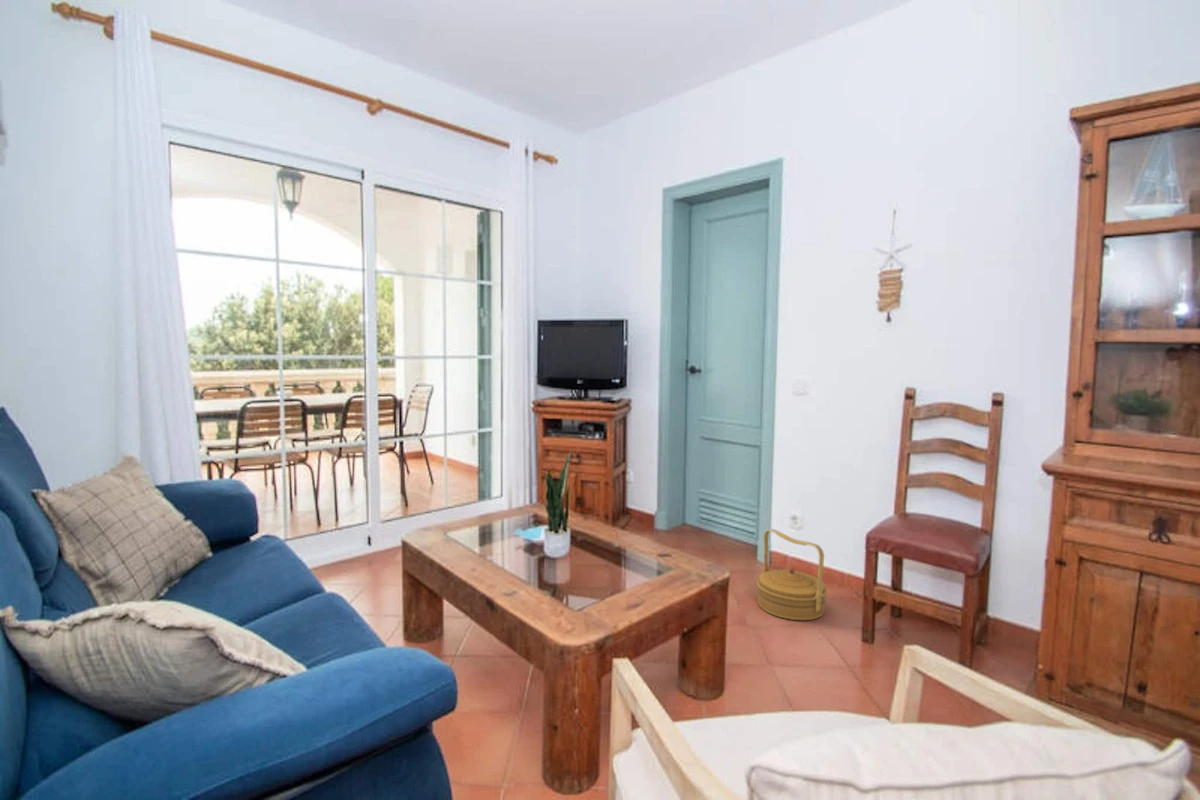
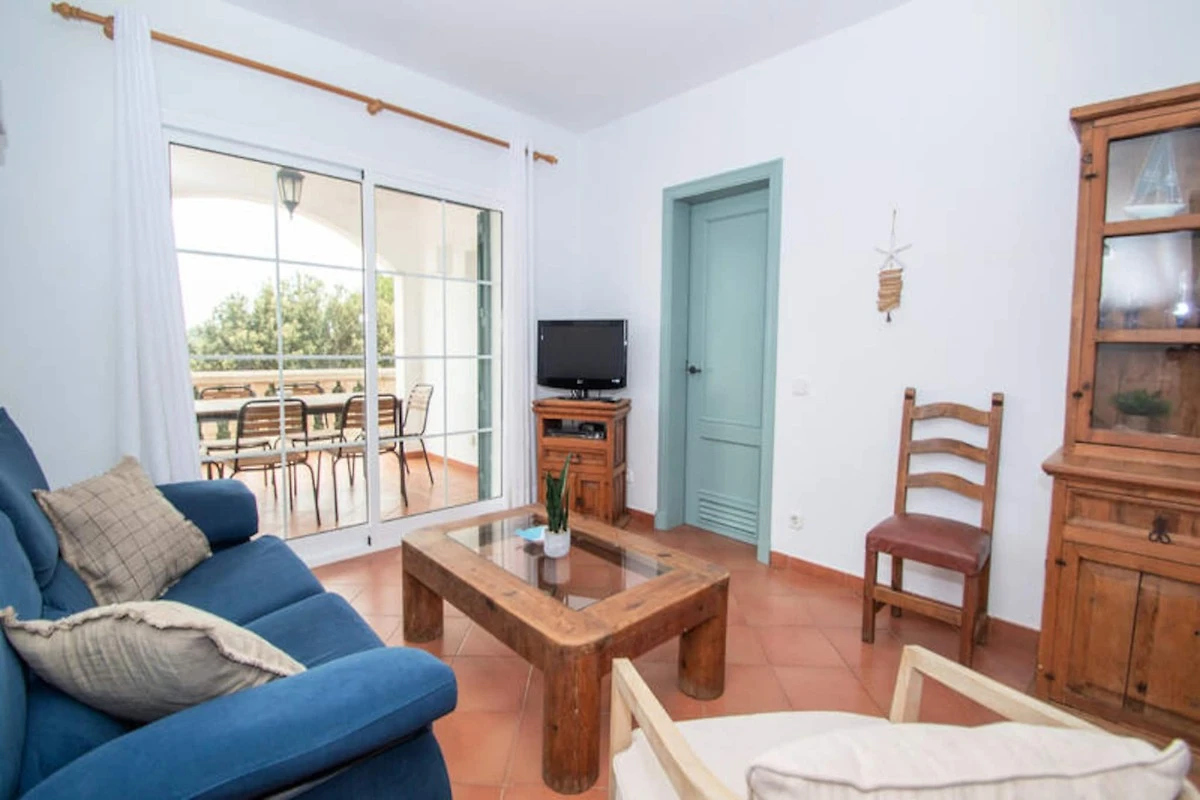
- basket [756,528,828,621]
